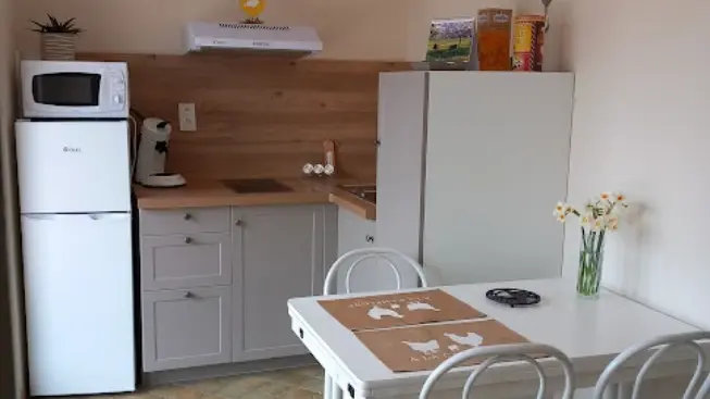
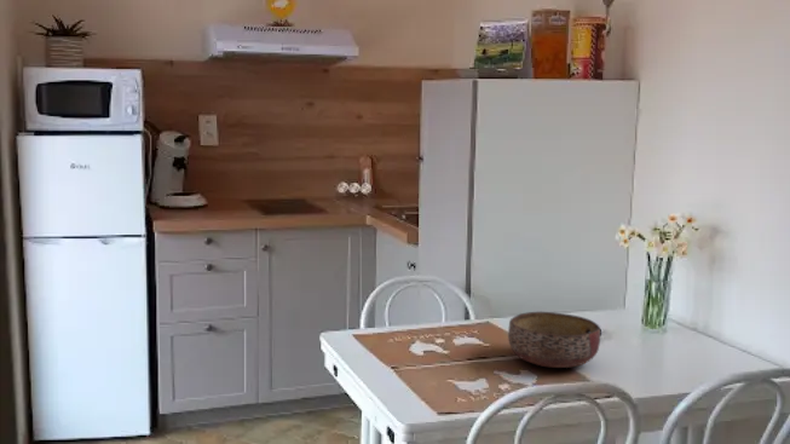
+ bowl [507,311,601,369]
